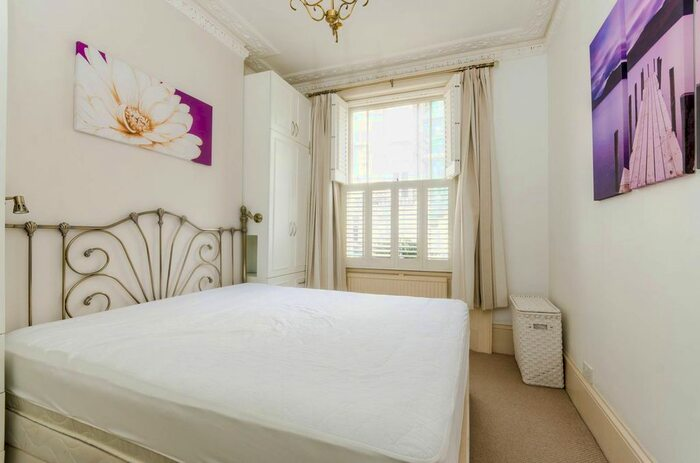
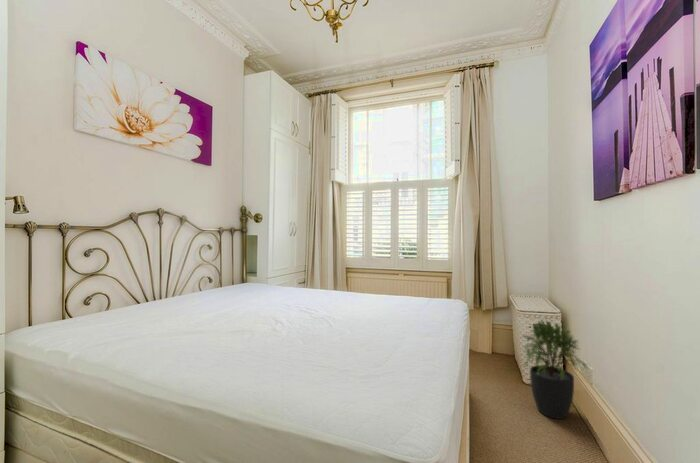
+ potted plant [519,318,590,420]
